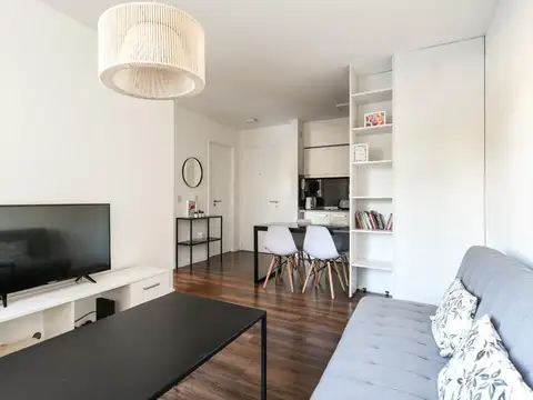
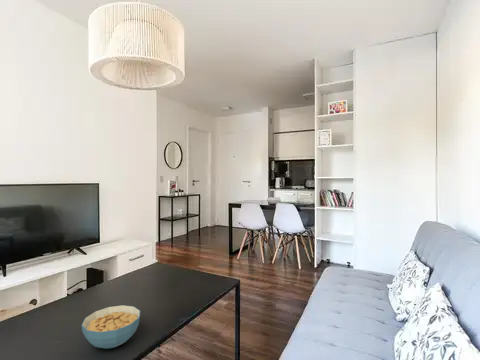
+ cereal bowl [81,304,141,349]
